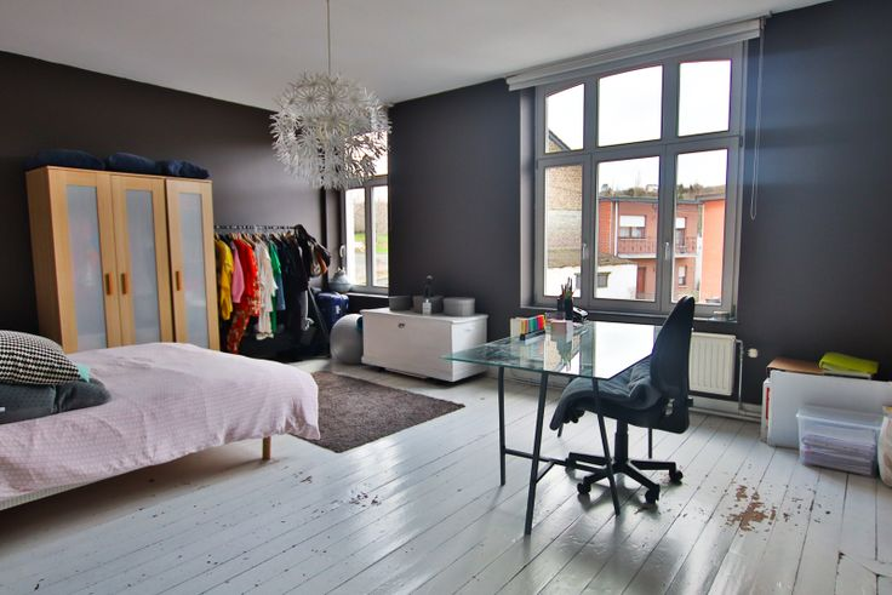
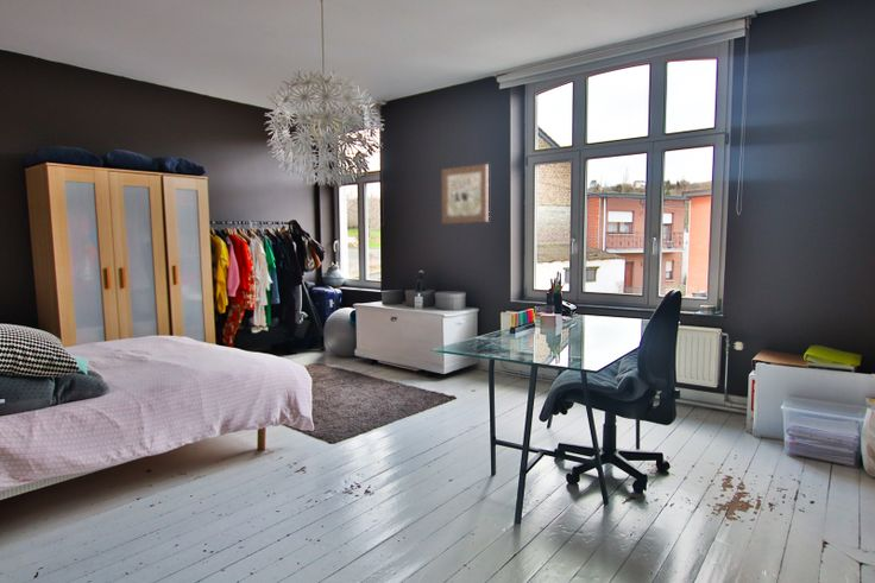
+ wall art [441,163,490,224]
